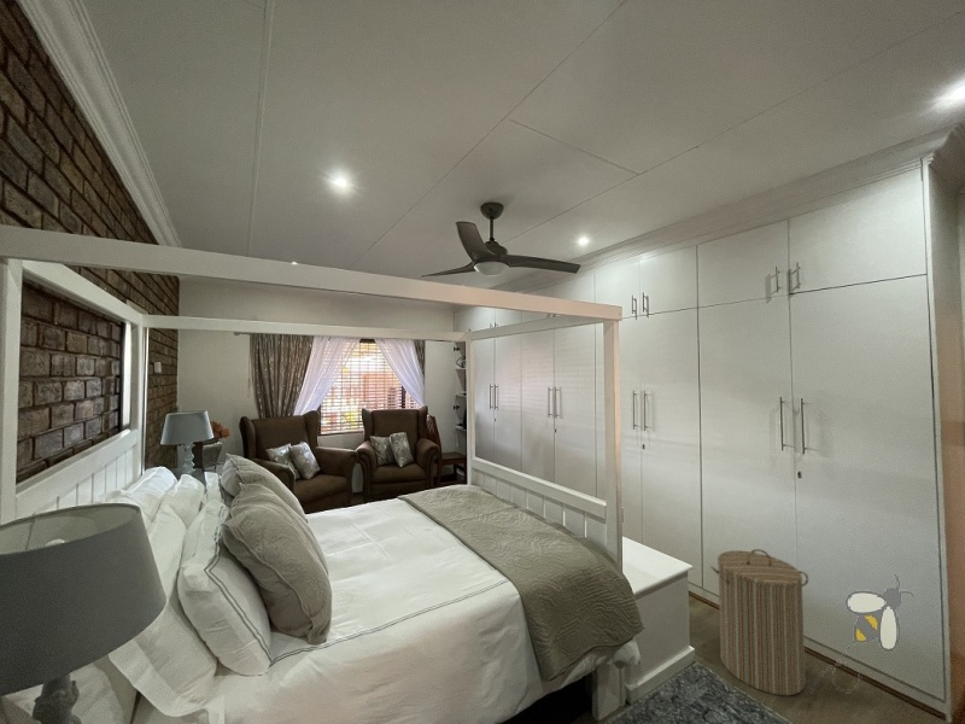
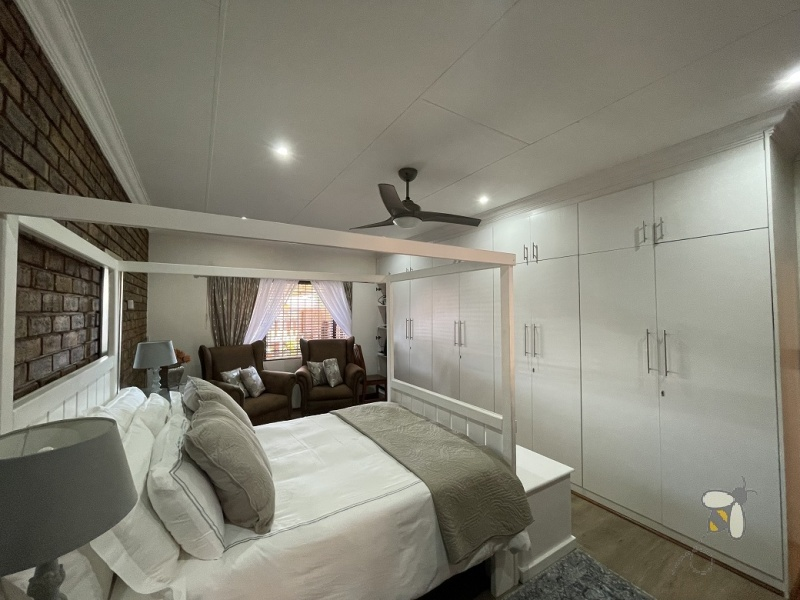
- laundry hamper [710,548,809,696]
